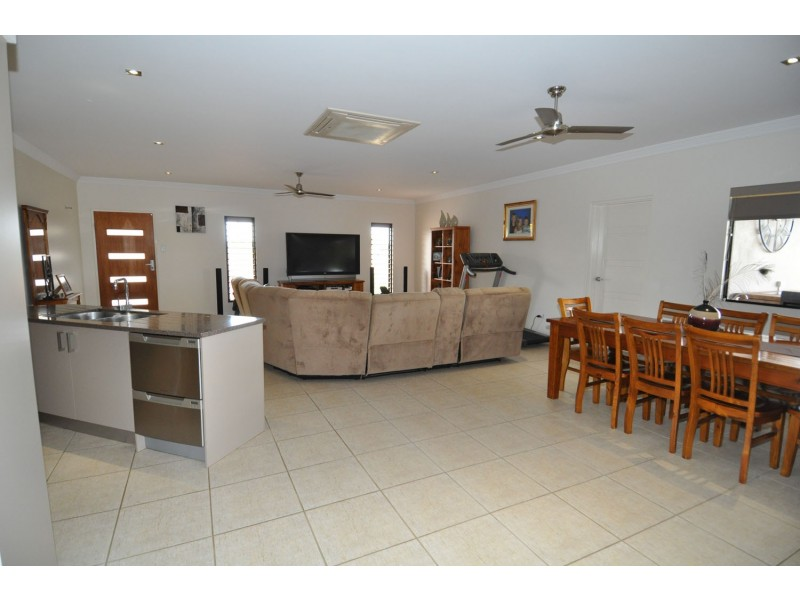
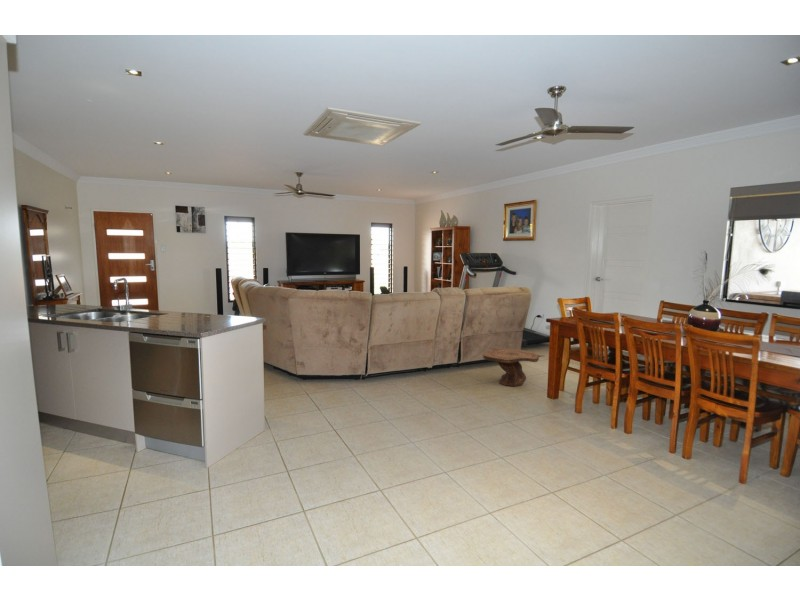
+ side table [482,347,544,387]
